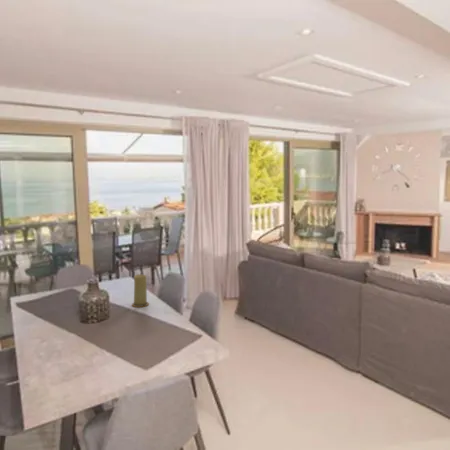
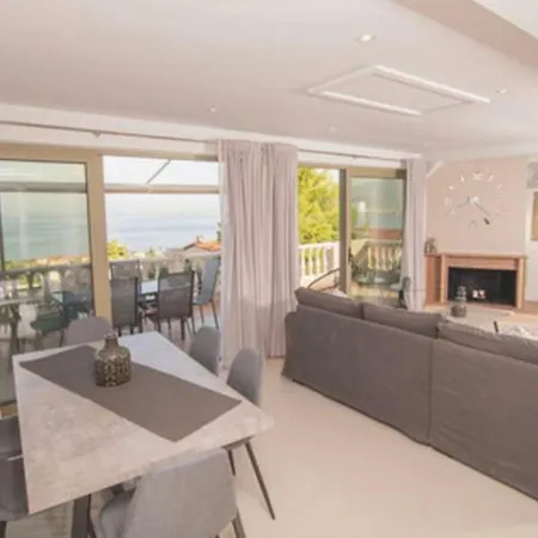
- candle [131,274,150,308]
